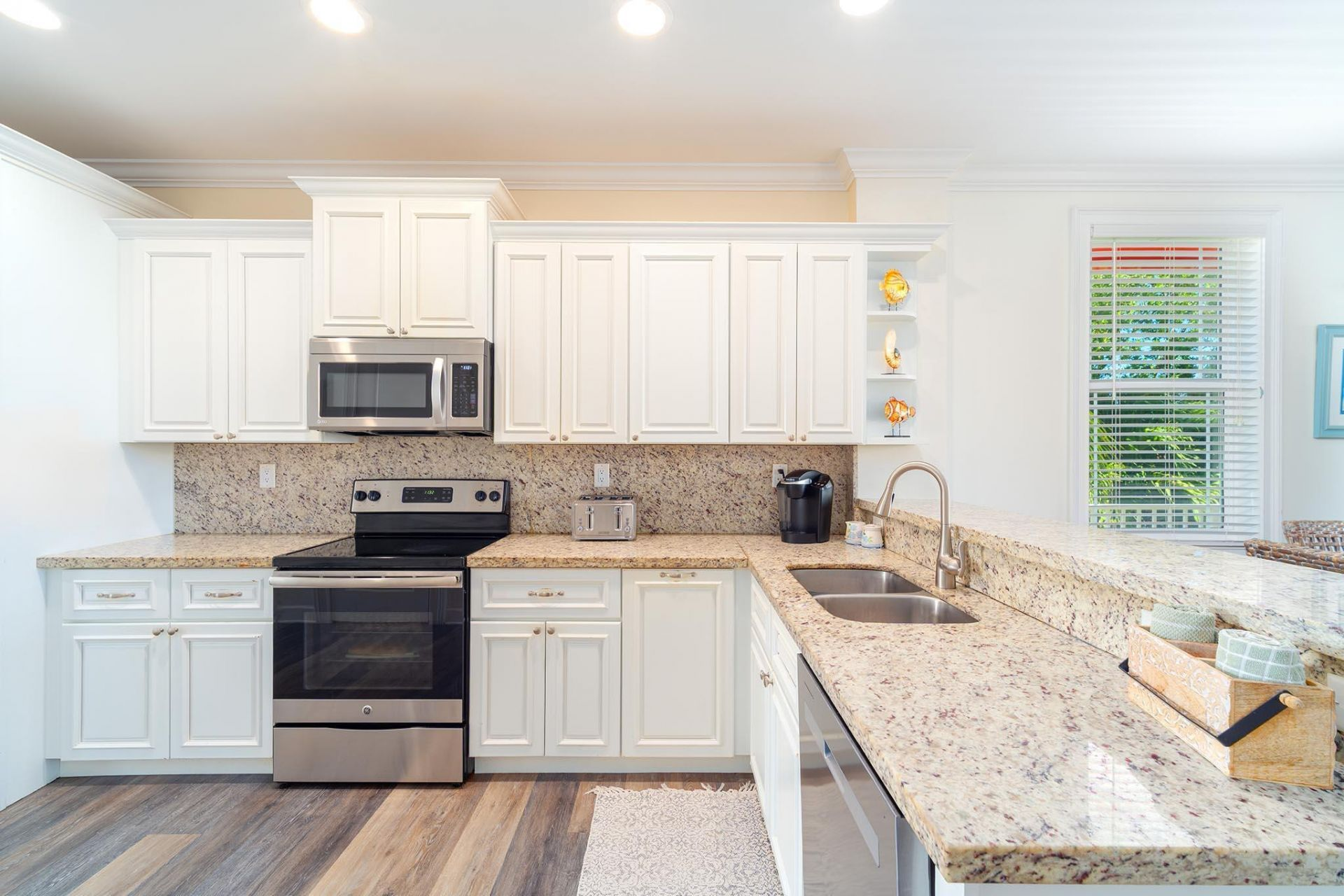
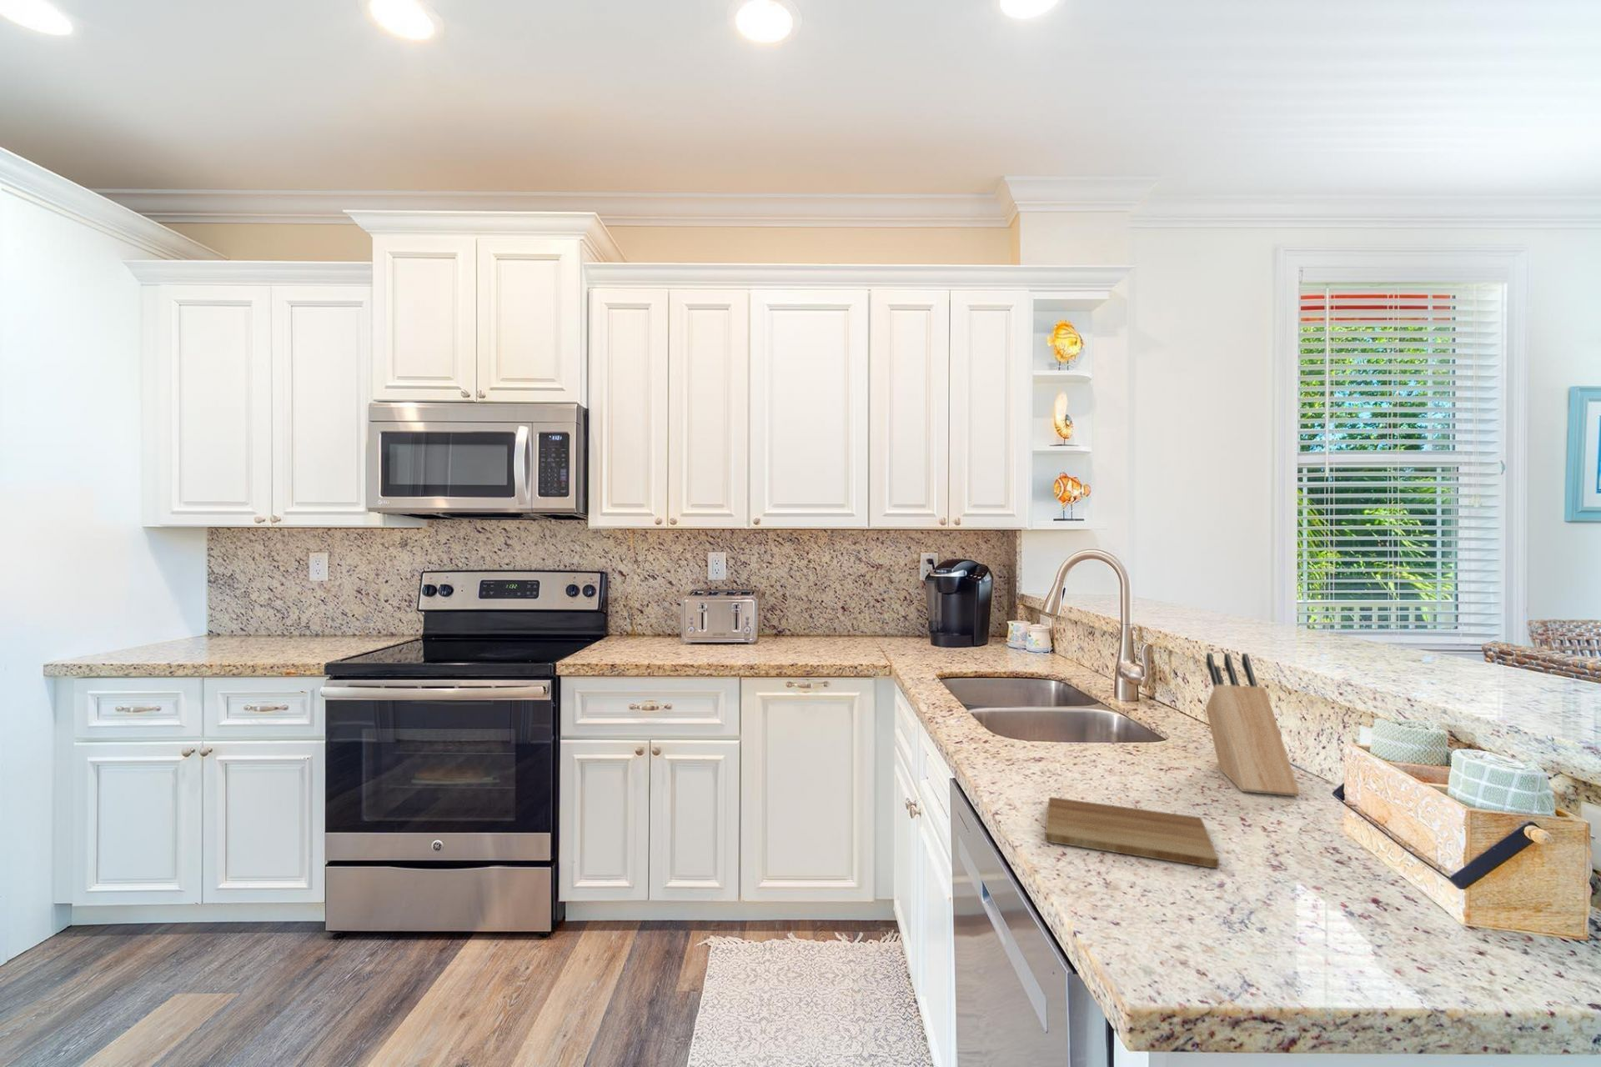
+ cutting board [1044,795,1220,869]
+ knife block [1206,651,1301,797]
